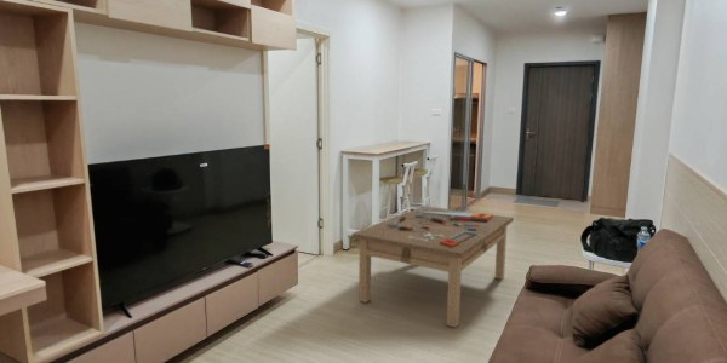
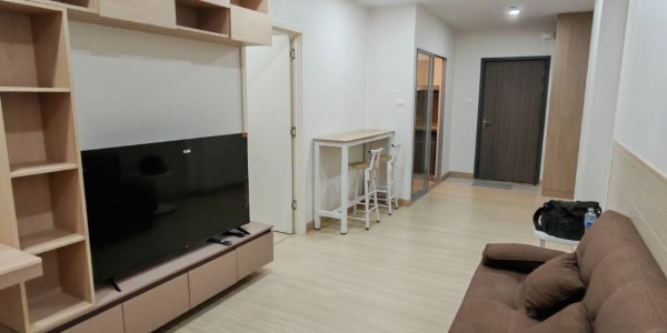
- coffee table [351,204,515,329]
